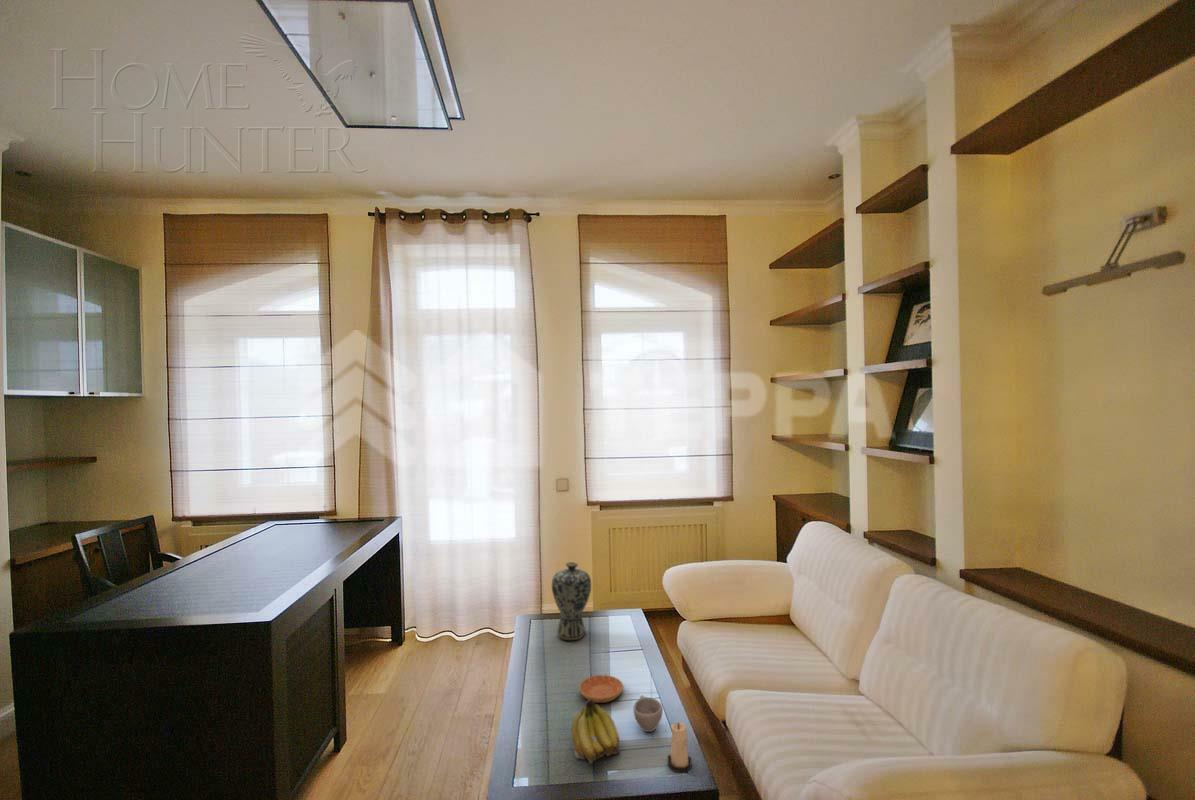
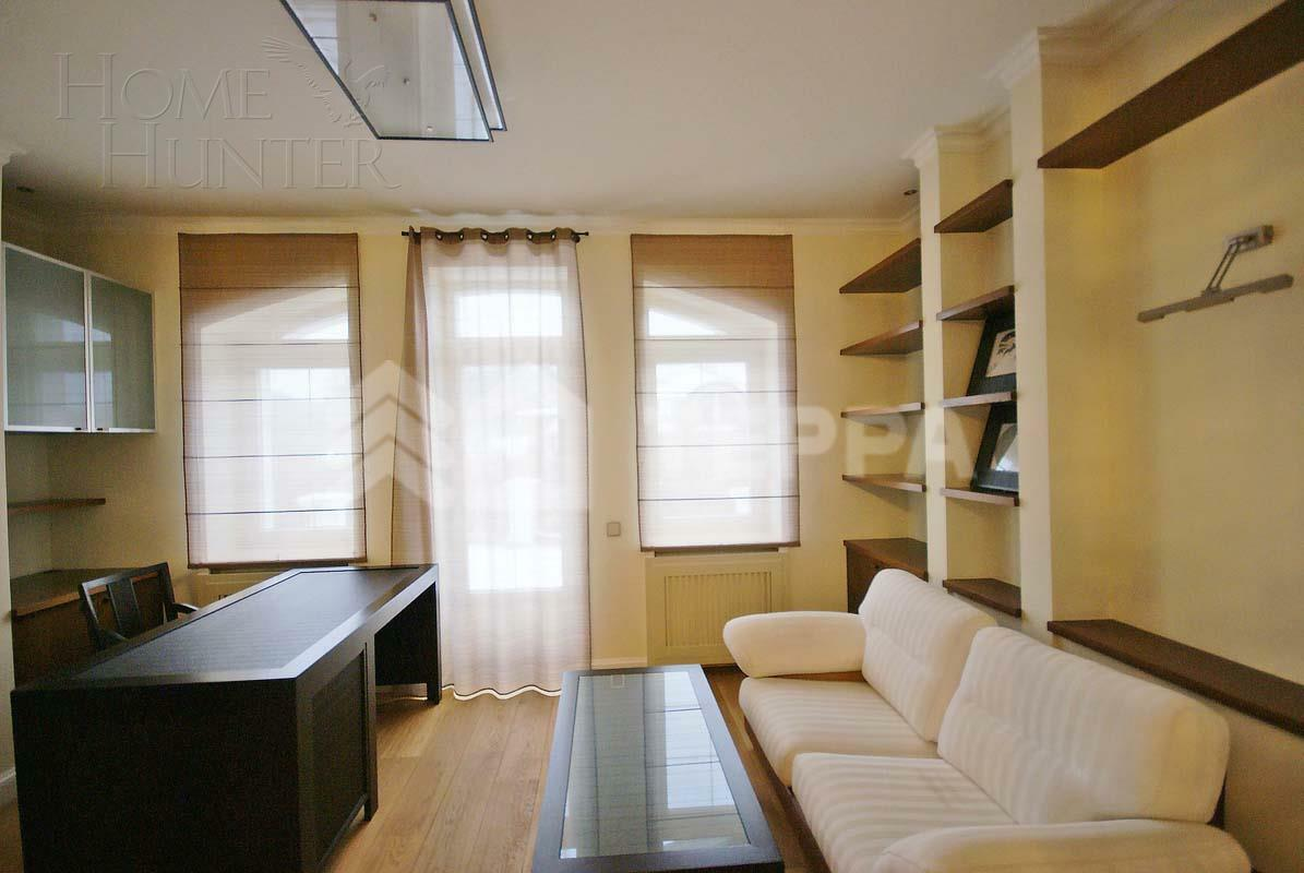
- cup [632,694,664,733]
- saucer [578,674,624,704]
- vase [551,561,592,641]
- candle [667,721,693,773]
- fruit [570,699,621,765]
